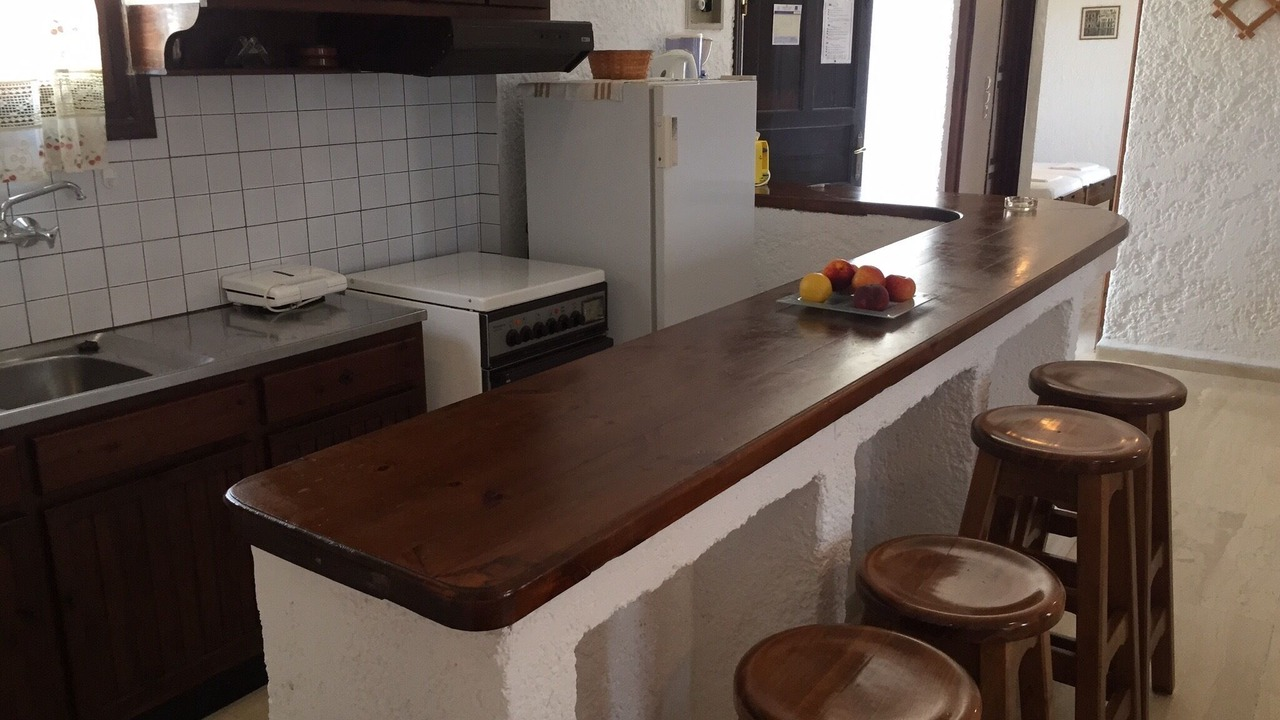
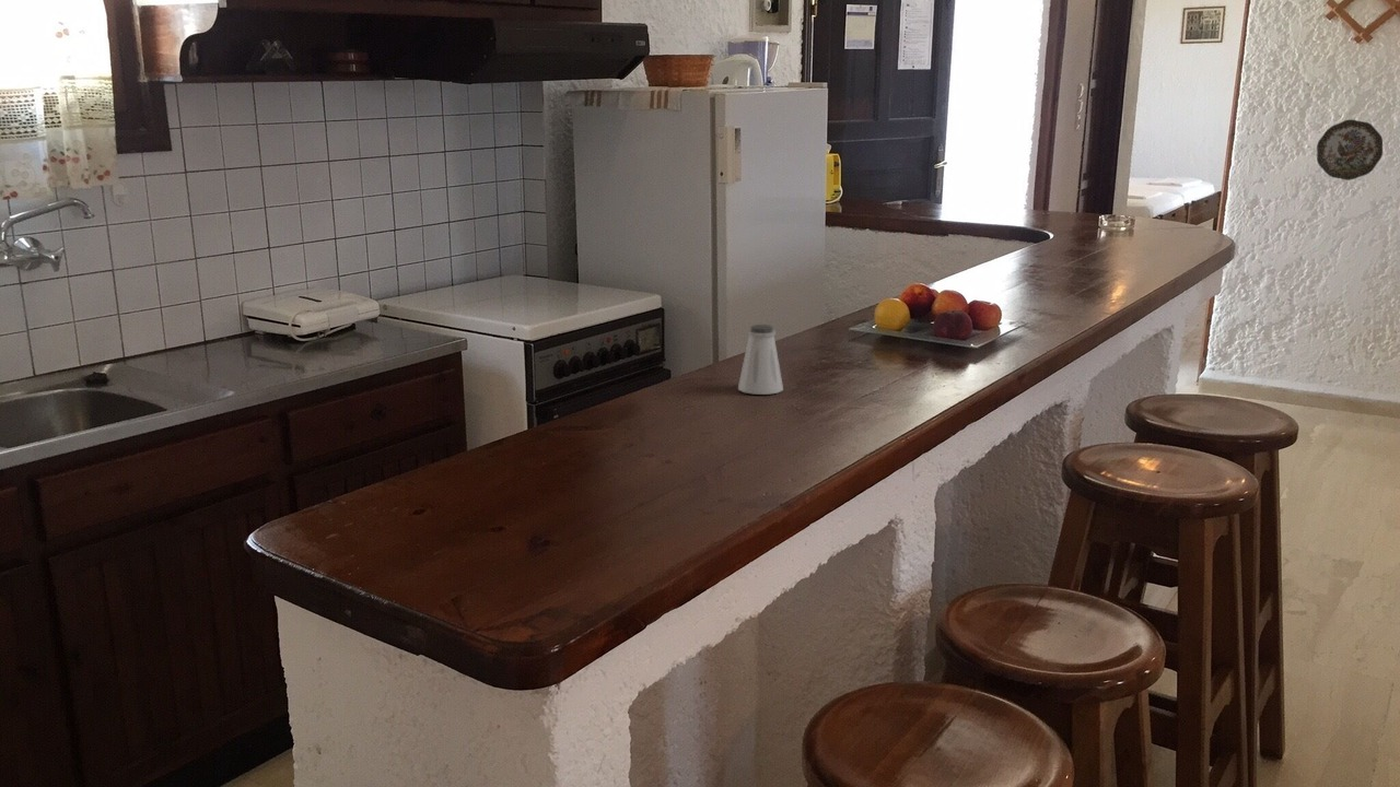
+ saltshaker [737,324,784,396]
+ decorative plate [1316,118,1384,181]
